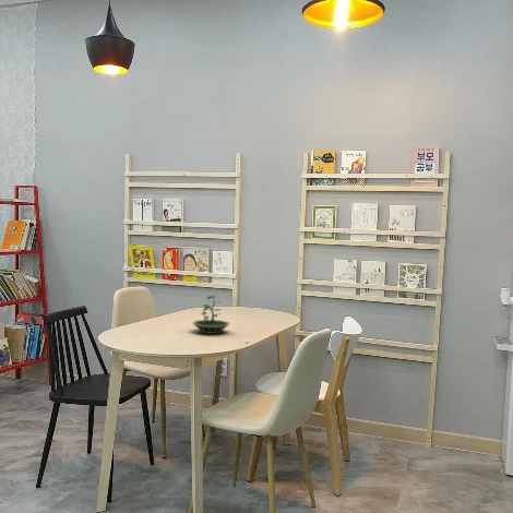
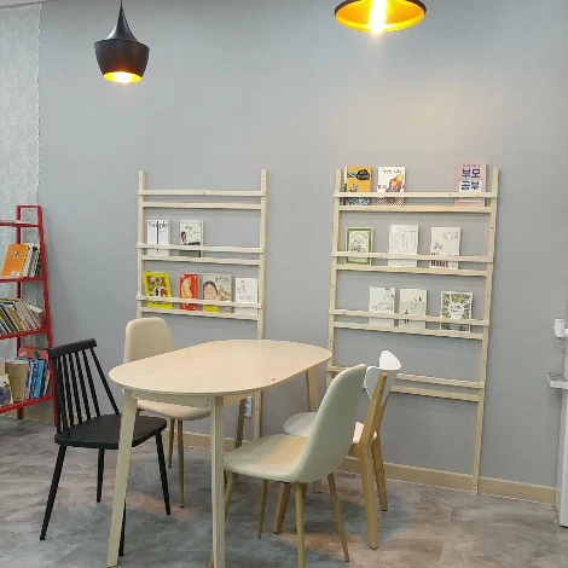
- terrarium [191,295,231,335]
